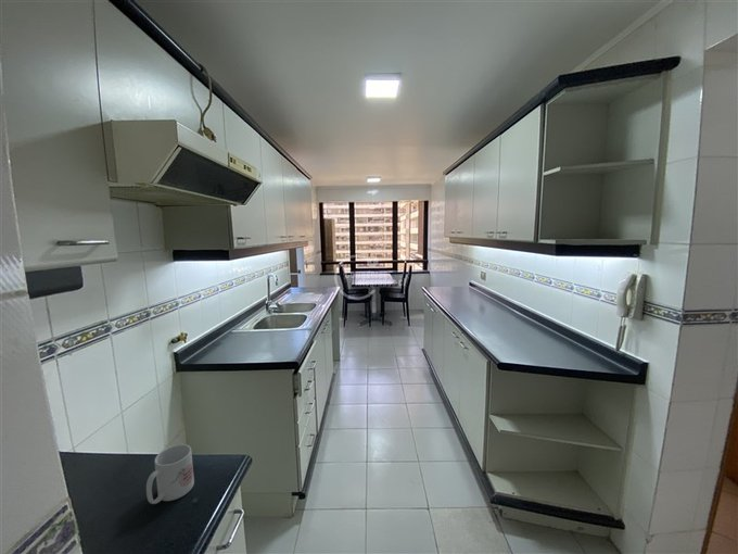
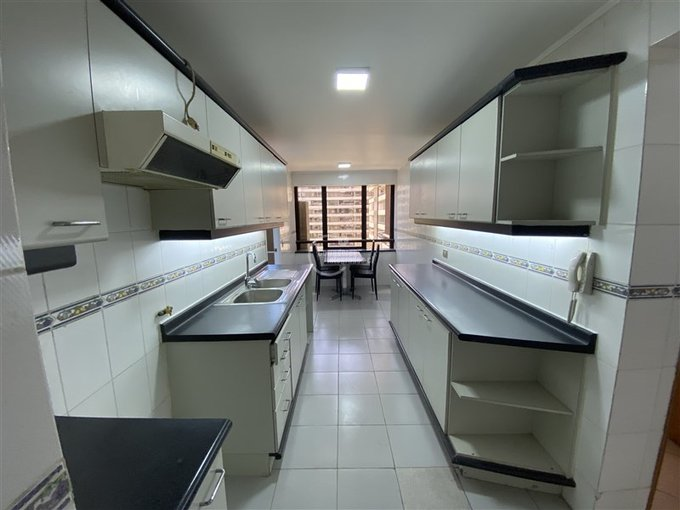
- mug [145,443,195,505]
